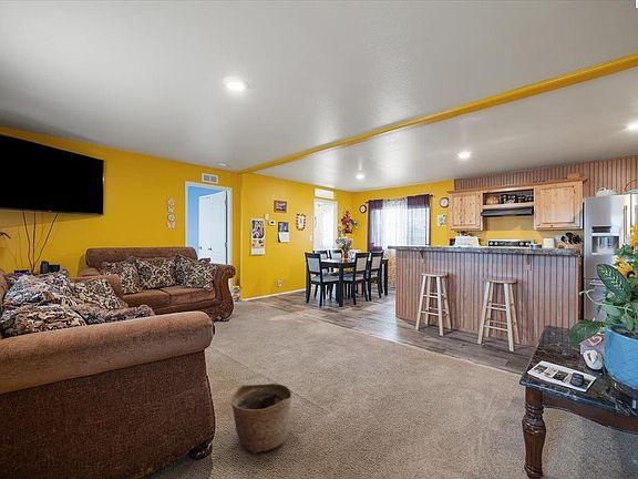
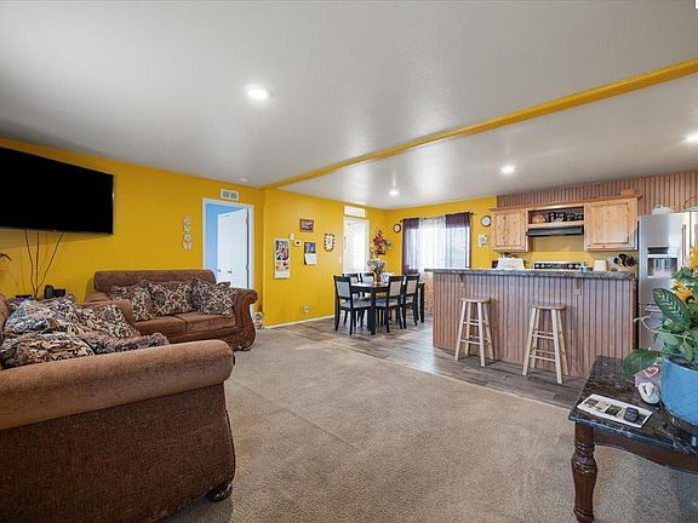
- basket [230,383,292,456]
